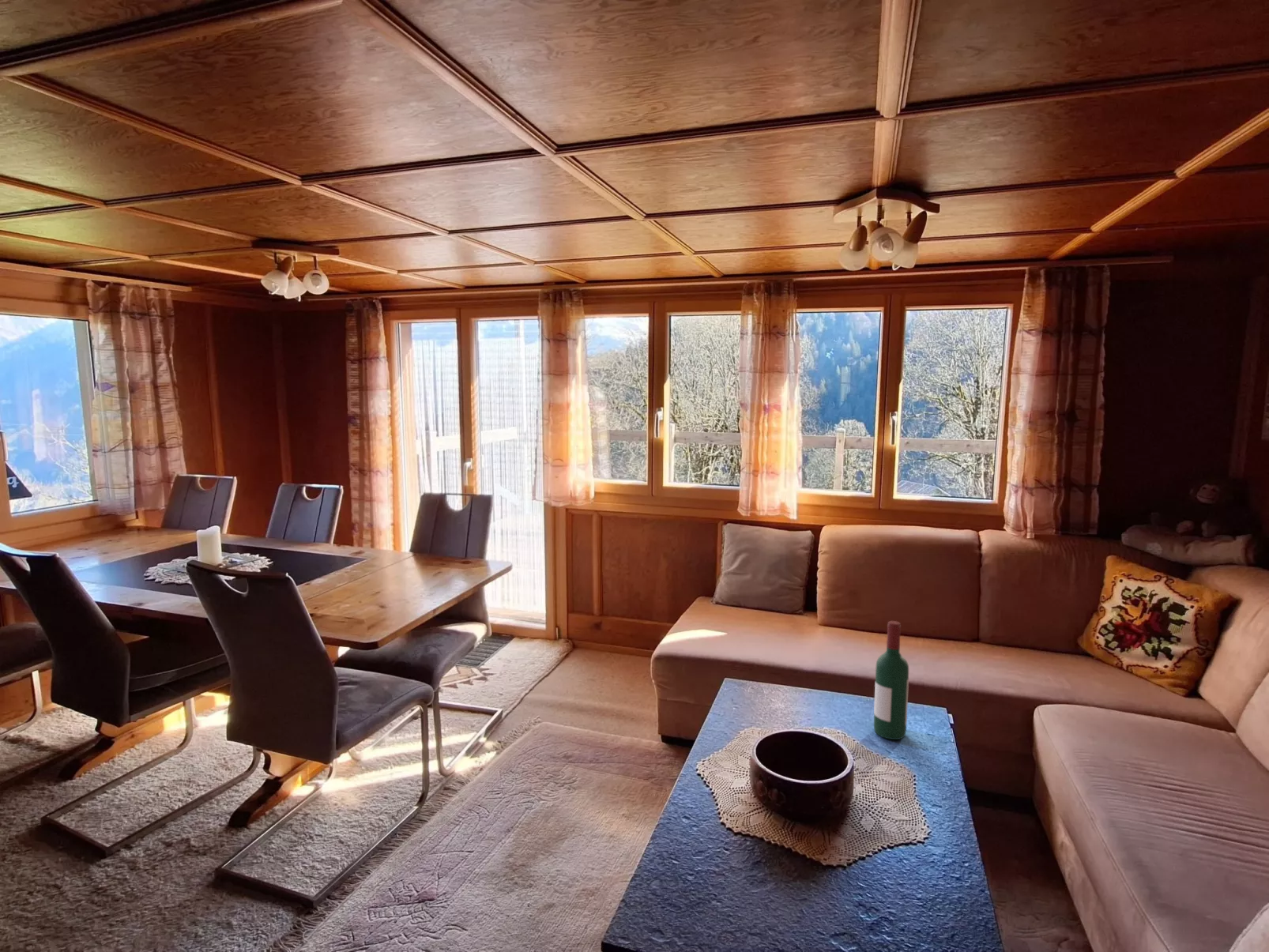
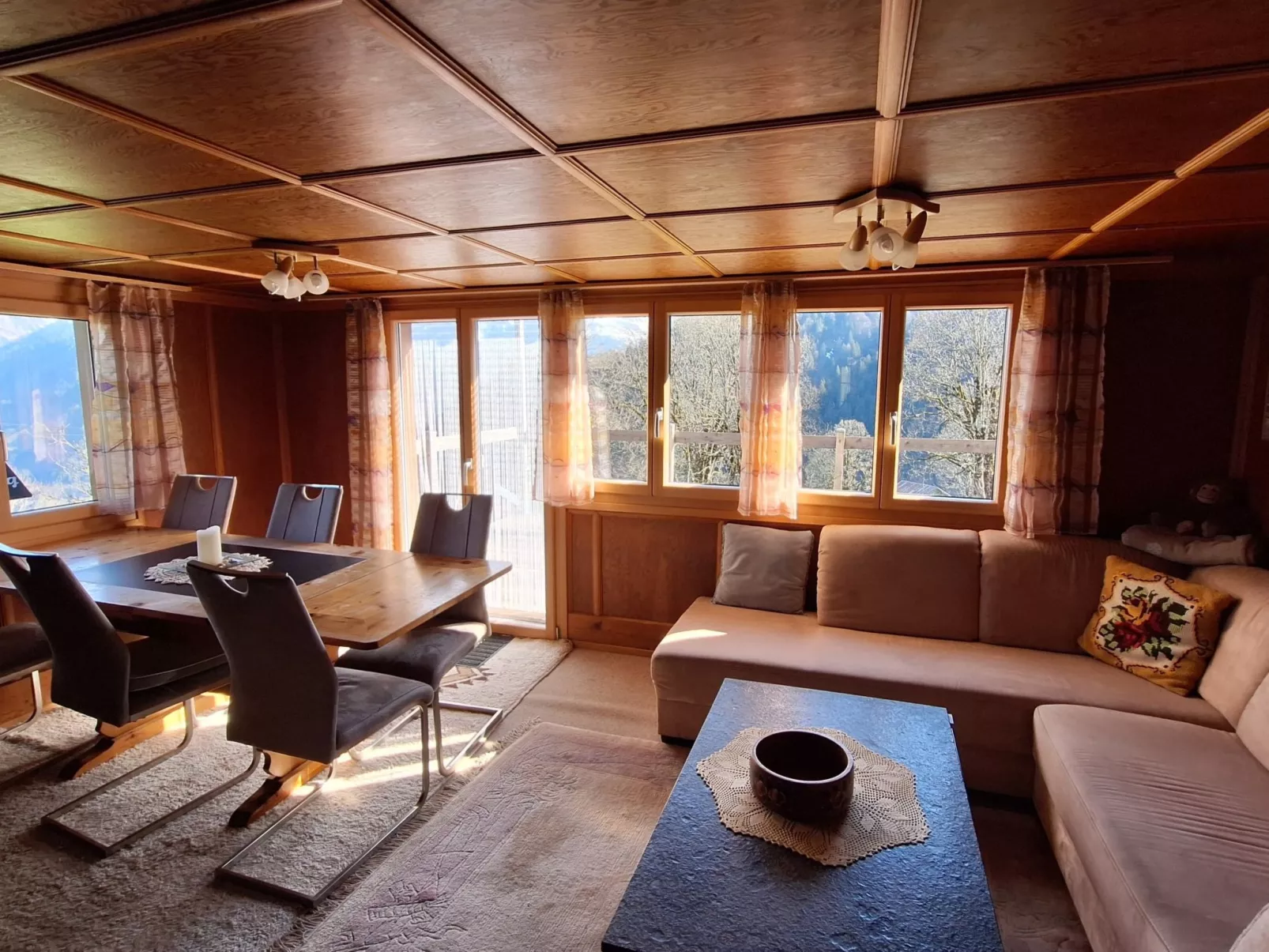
- wine bottle [873,620,909,740]
